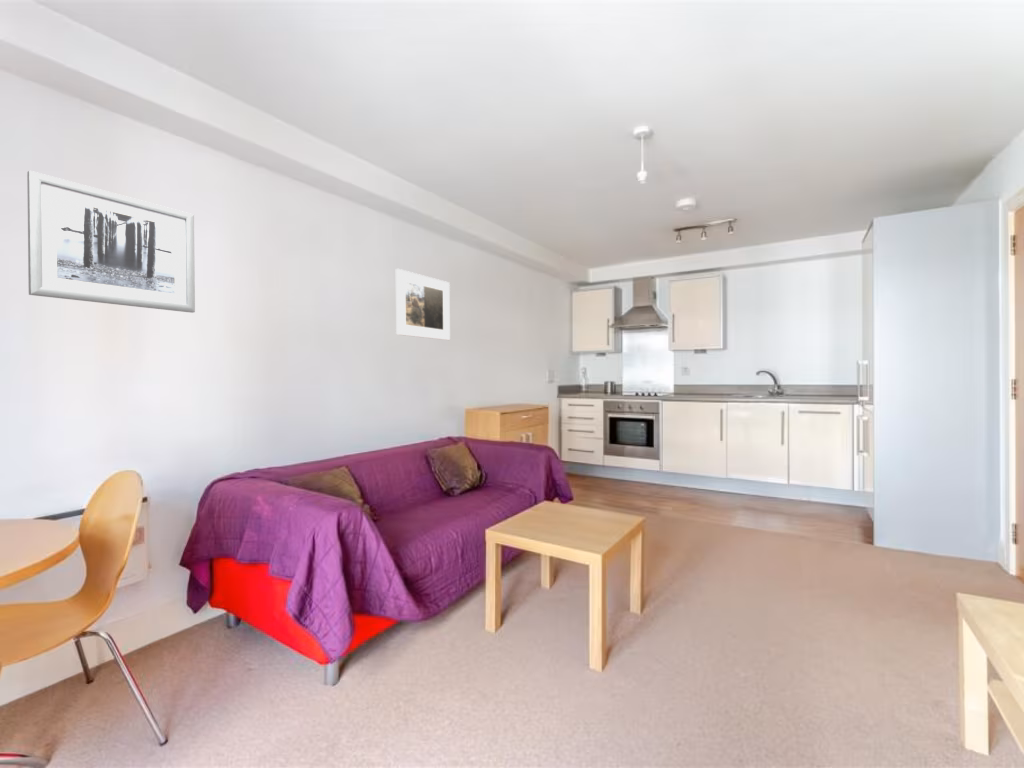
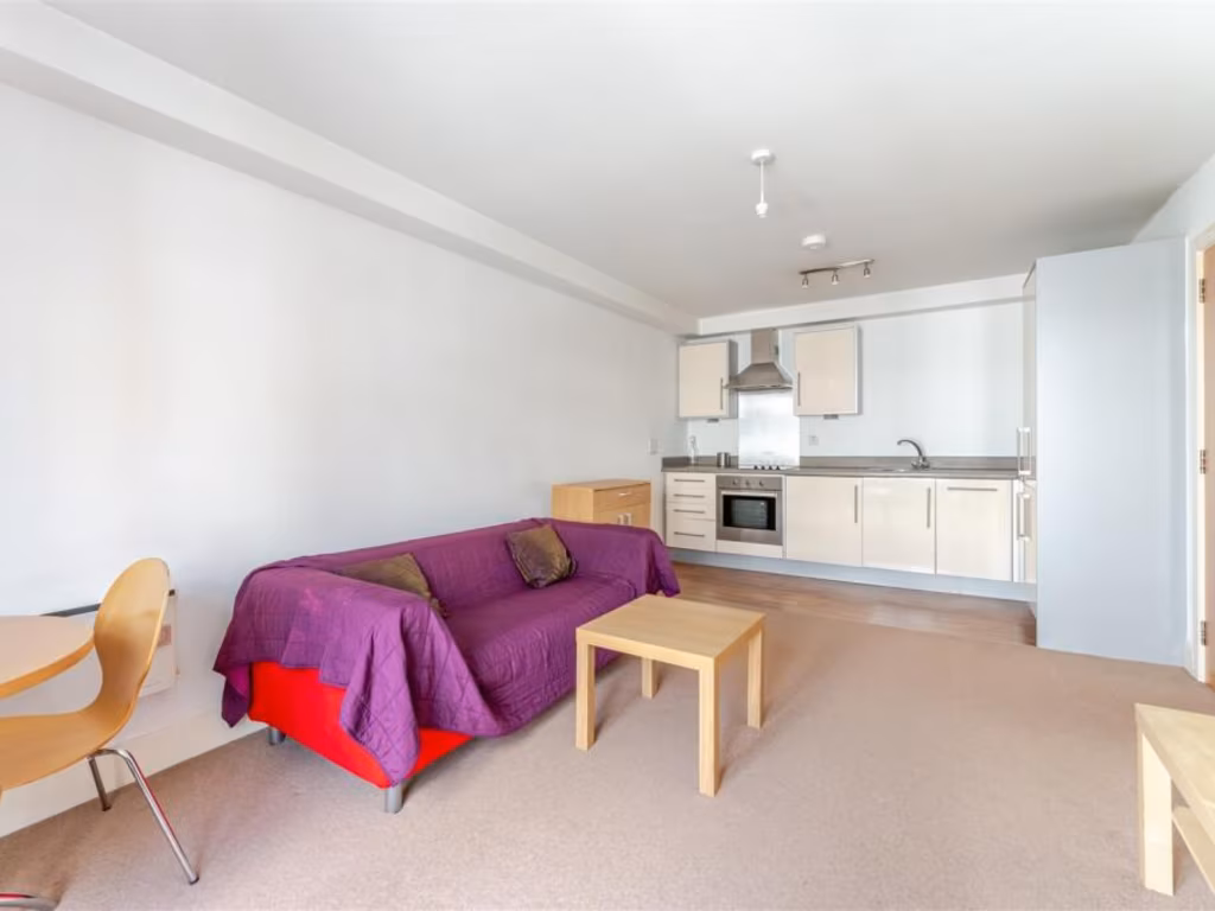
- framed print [395,268,451,341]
- wall art [26,170,196,314]
